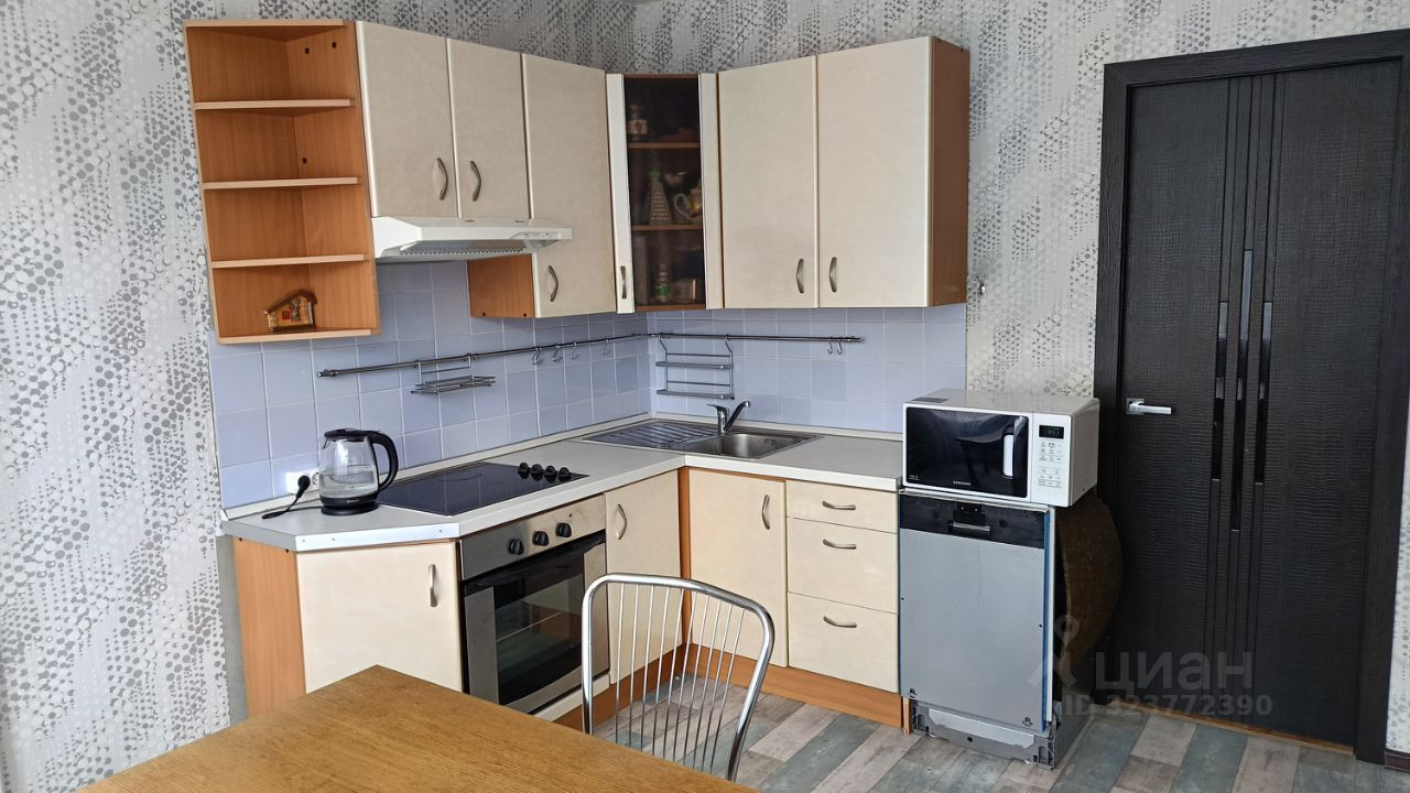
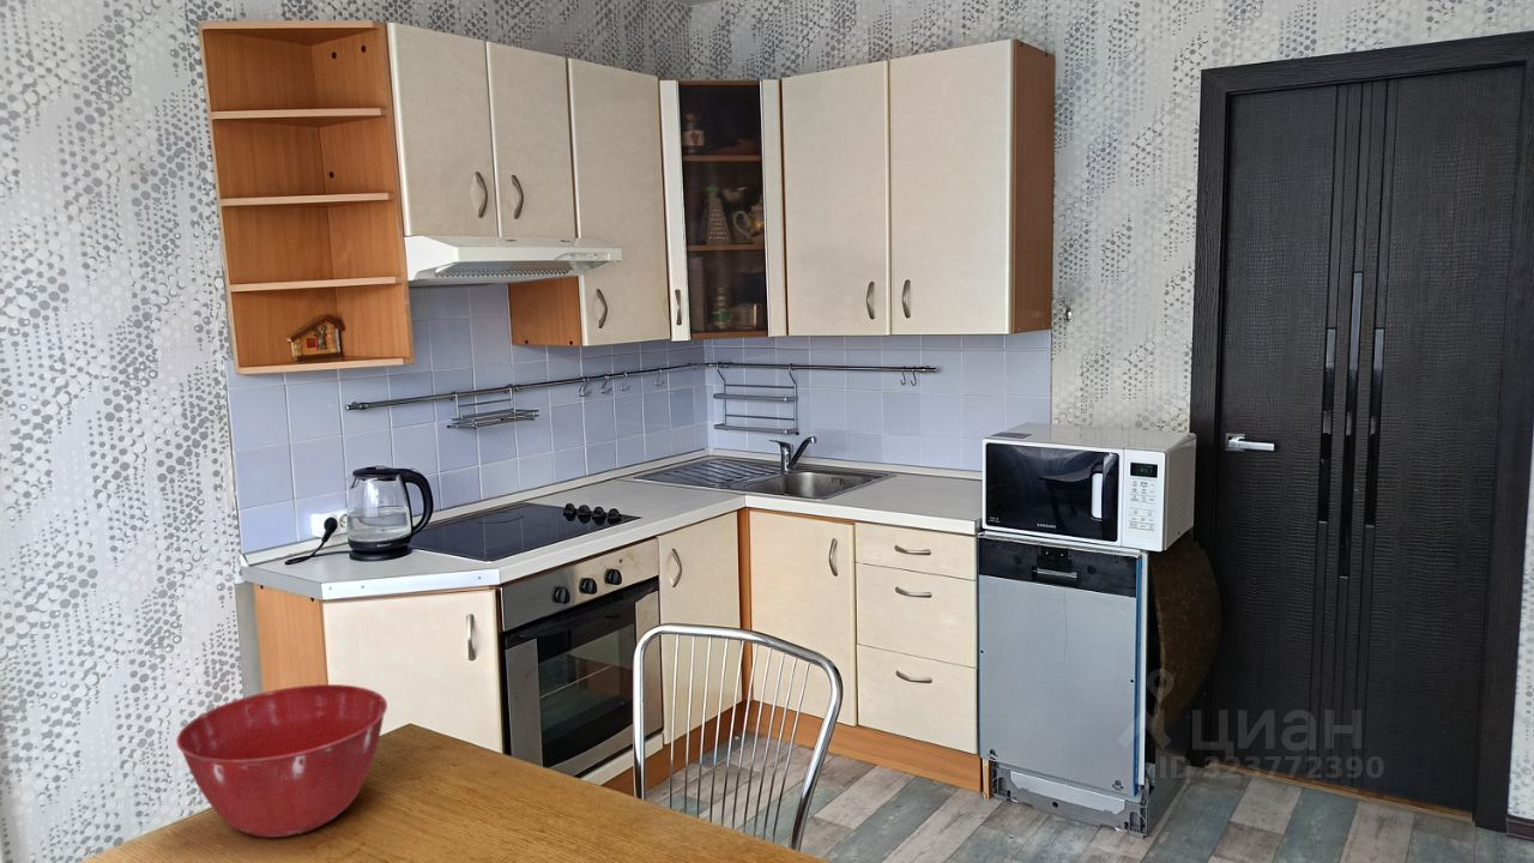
+ mixing bowl [175,683,388,839]
